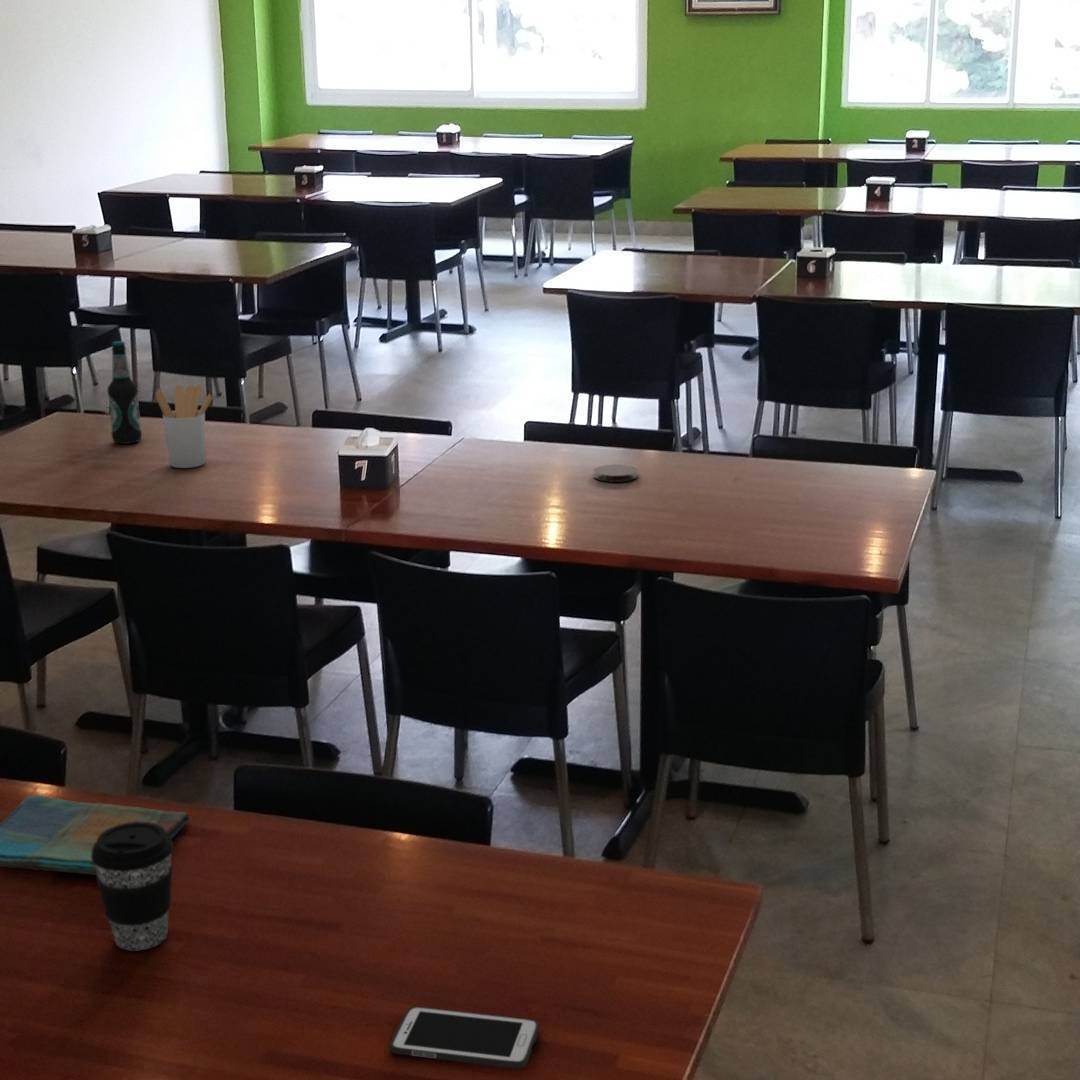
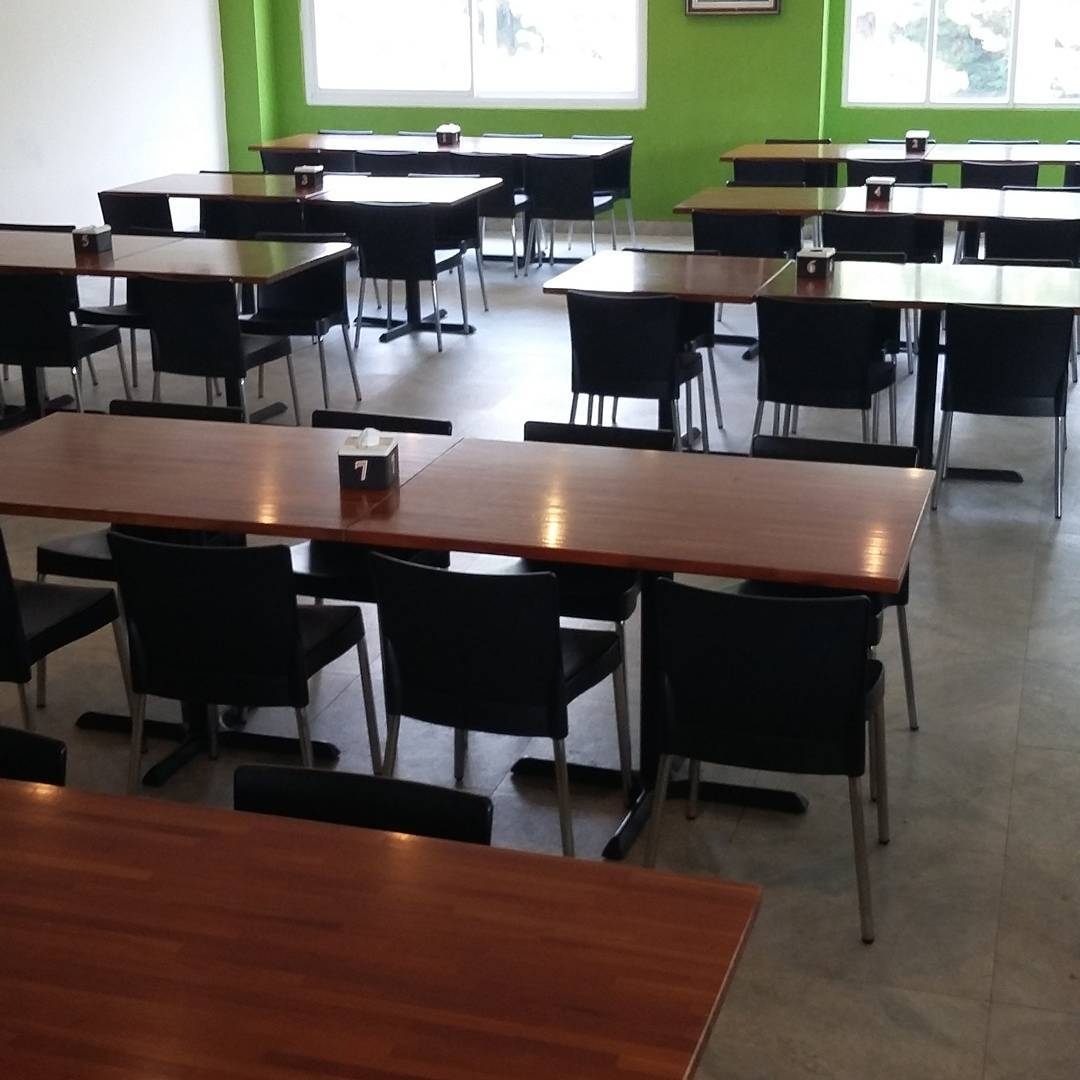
- cell phone [389,1006,540,1069]
- utensil holder [155,384,213,469]
- dish towel [0,794,190,876]
- bottle [106,340,143,445]
- coffee cup [91,822,175,952]
- coaster [593,464,639,483]
